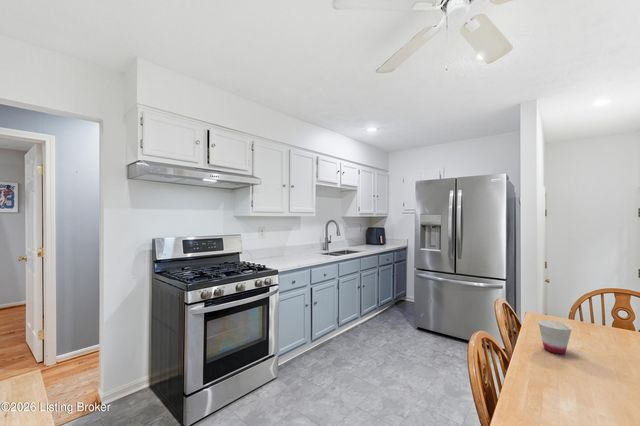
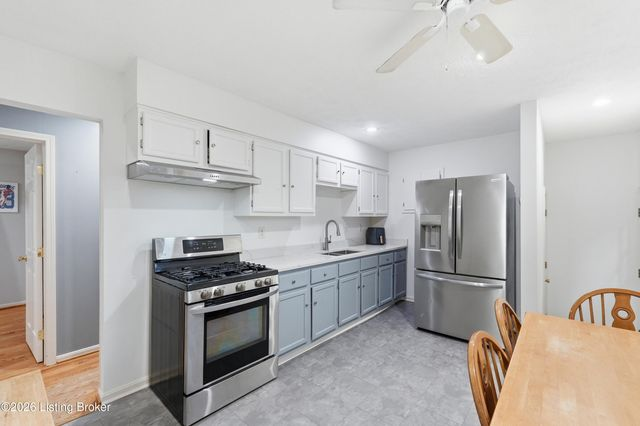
- cup [537,319,573,355]
